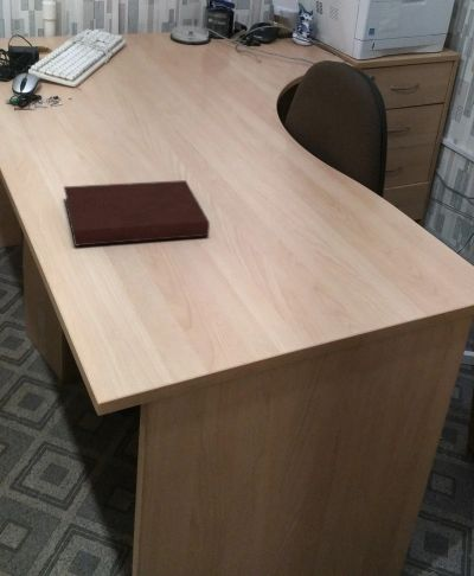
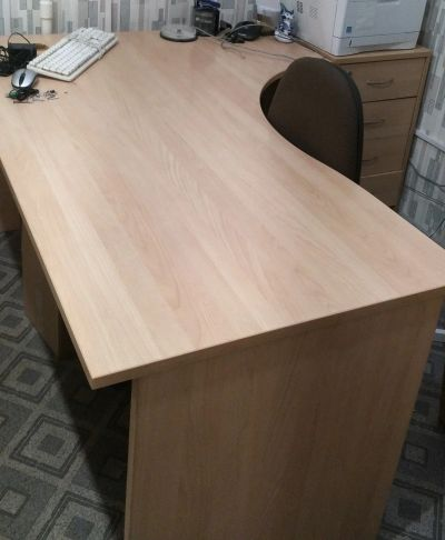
- notebook [63,179,211,248]
